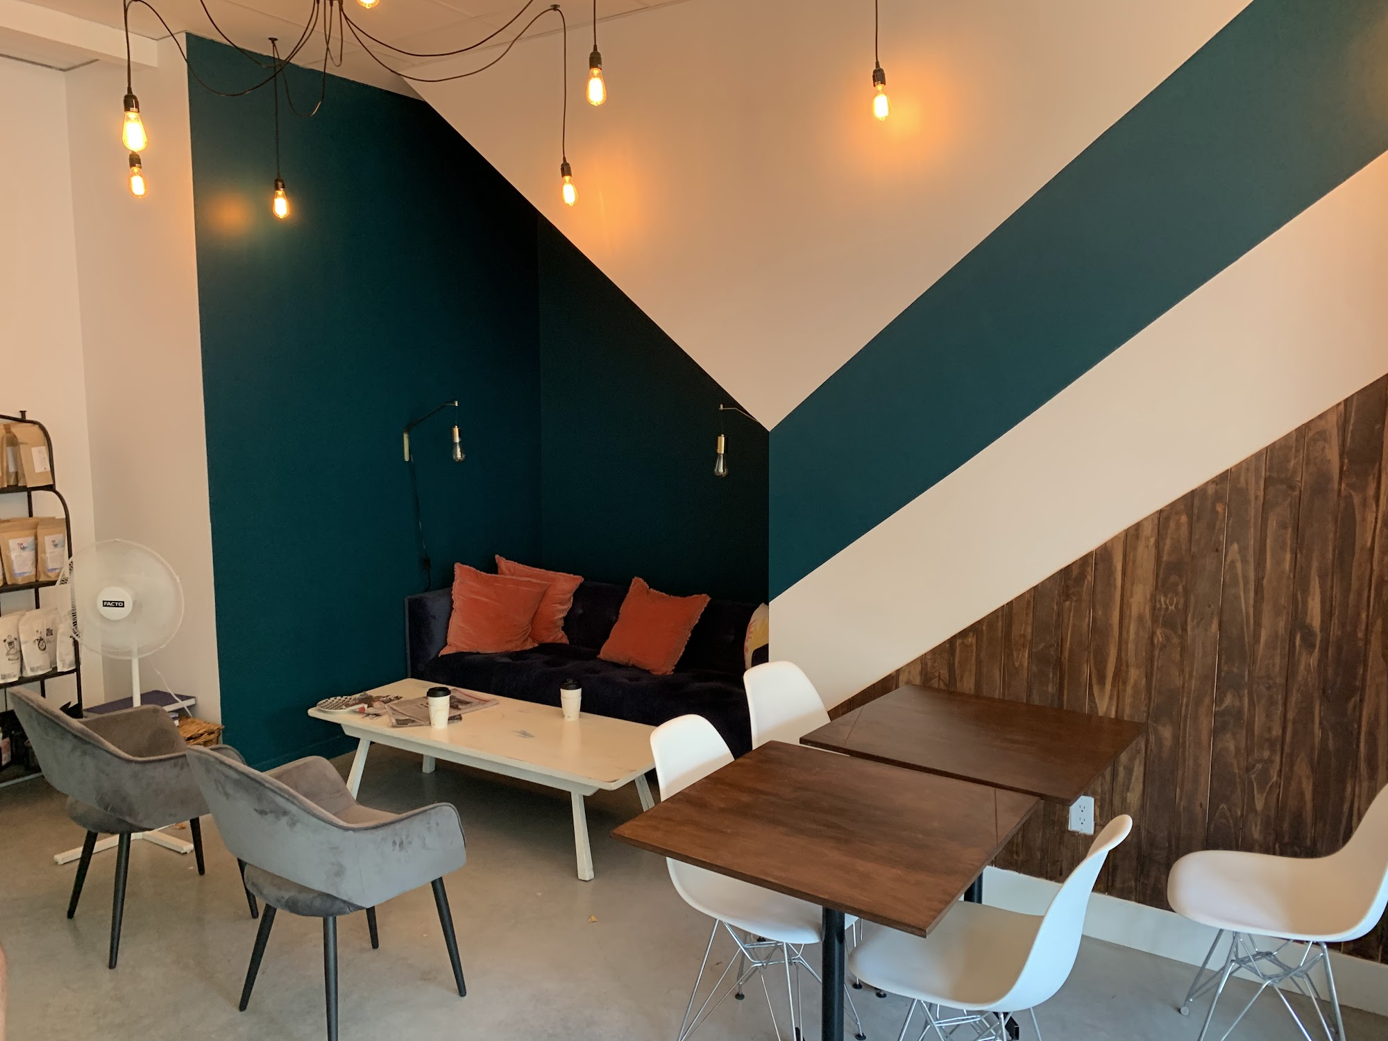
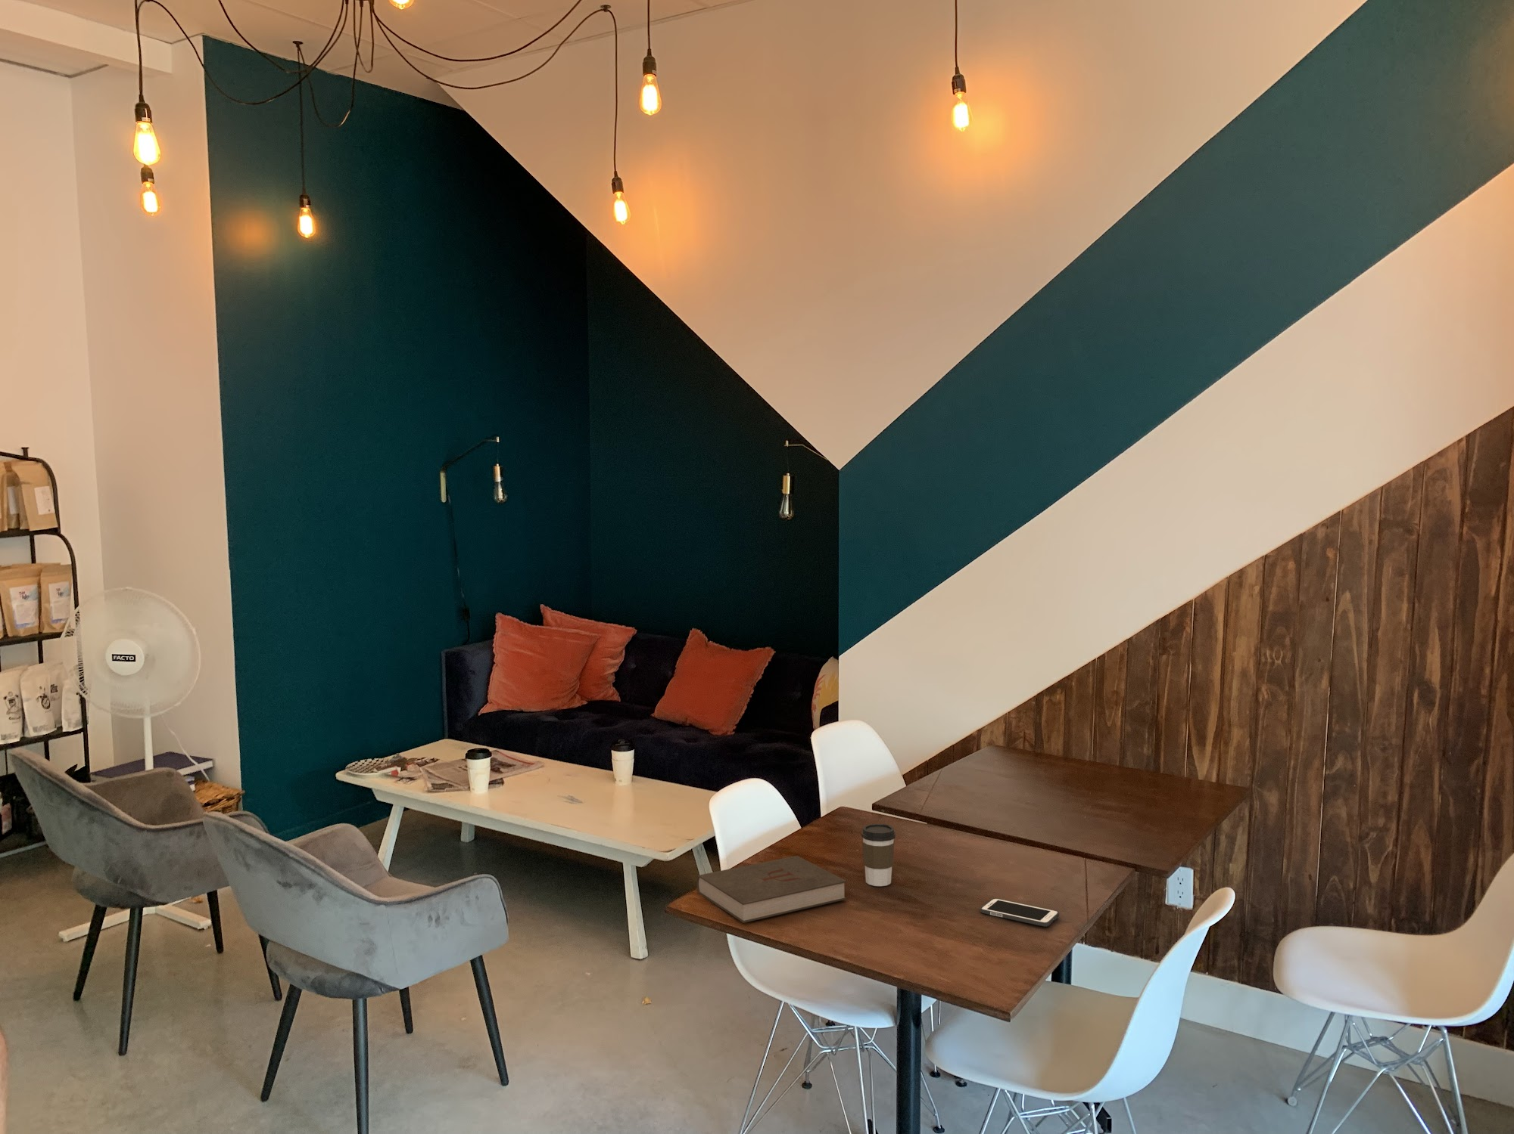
+ coffee cup [861,823,896,886]
+ book [696,855,848,924]
+ cell phone [980,897,1060,928]
